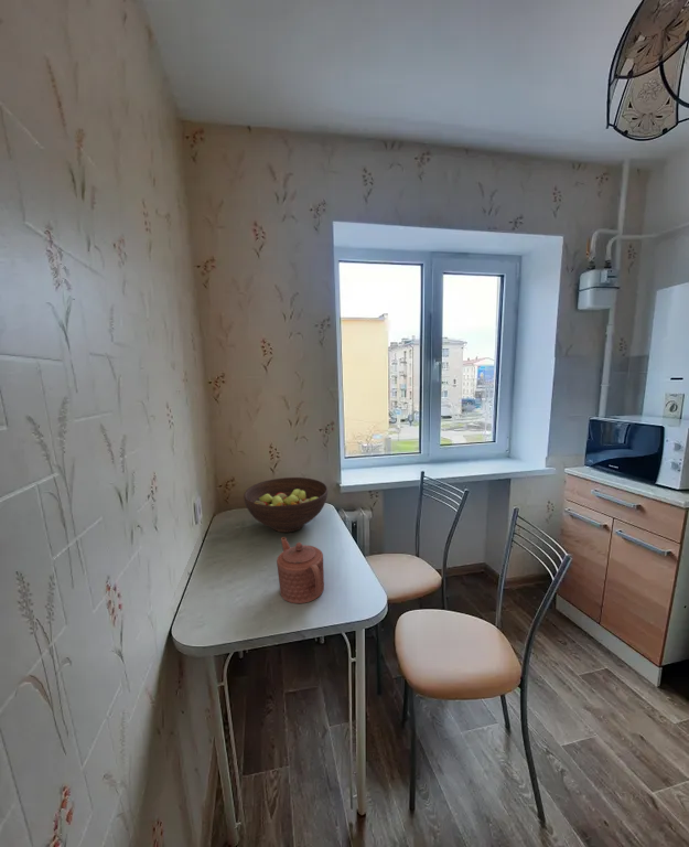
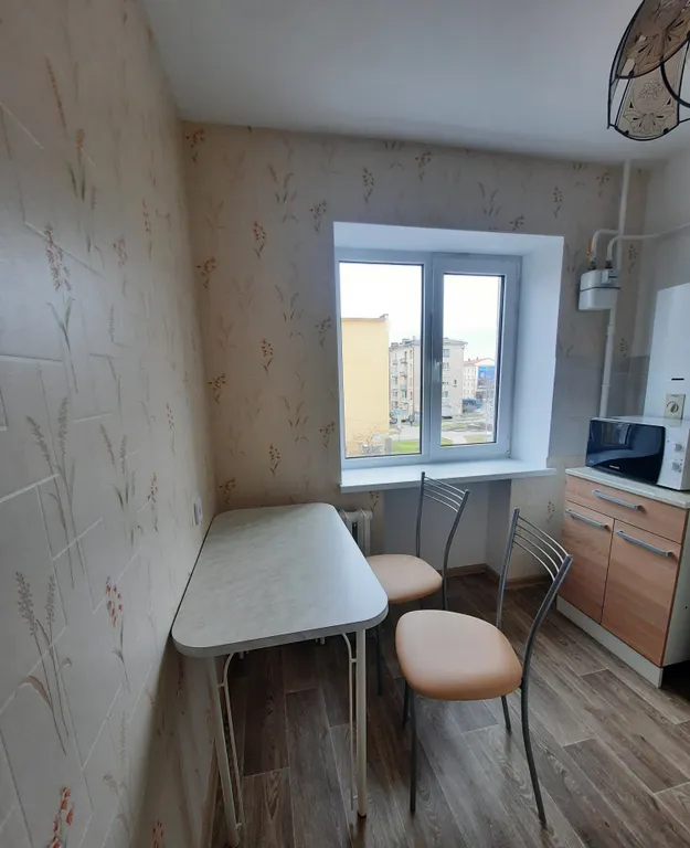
- teapot [276,536,325,604]
- fruit bowl [243,476,329,534]
